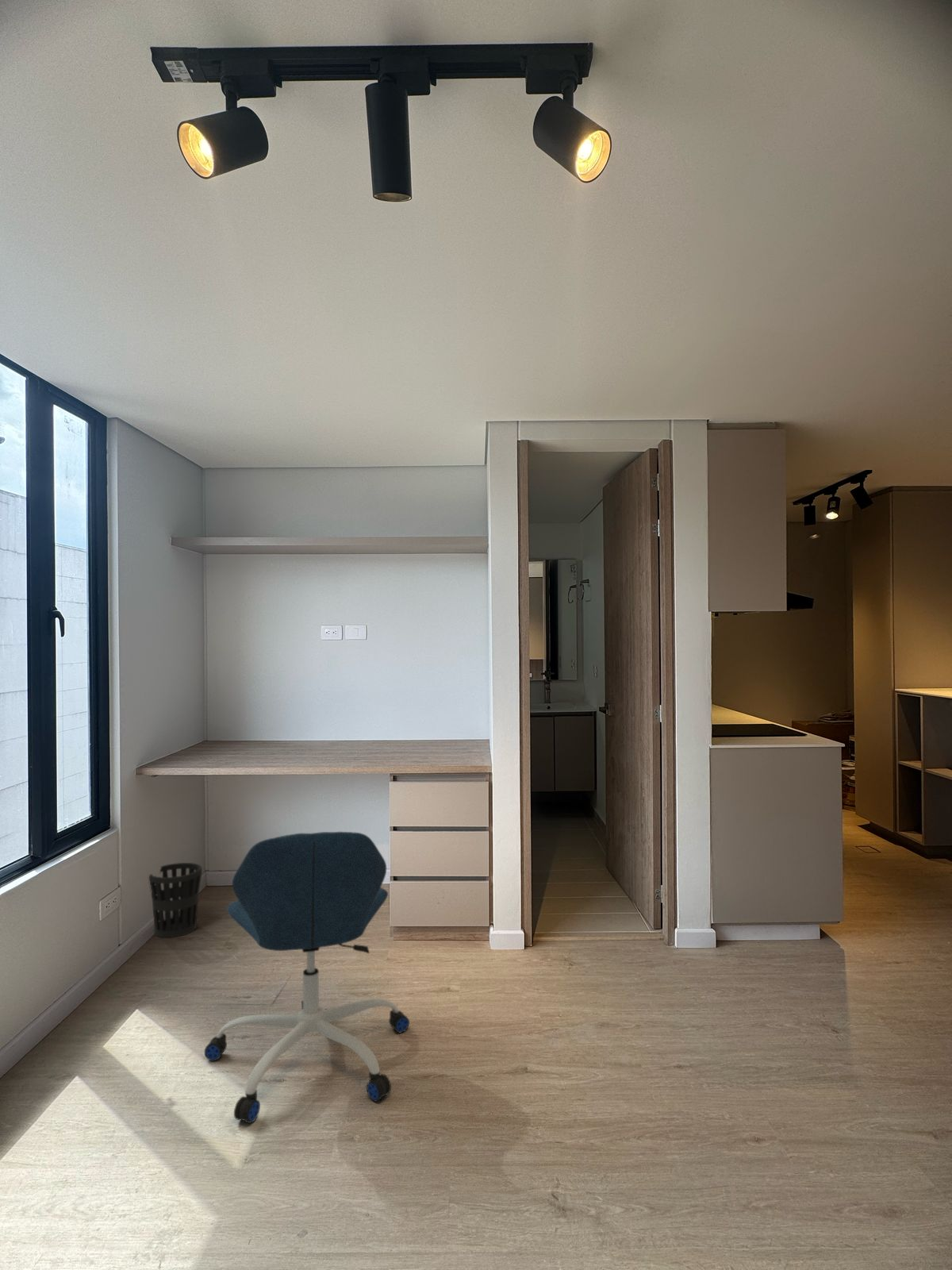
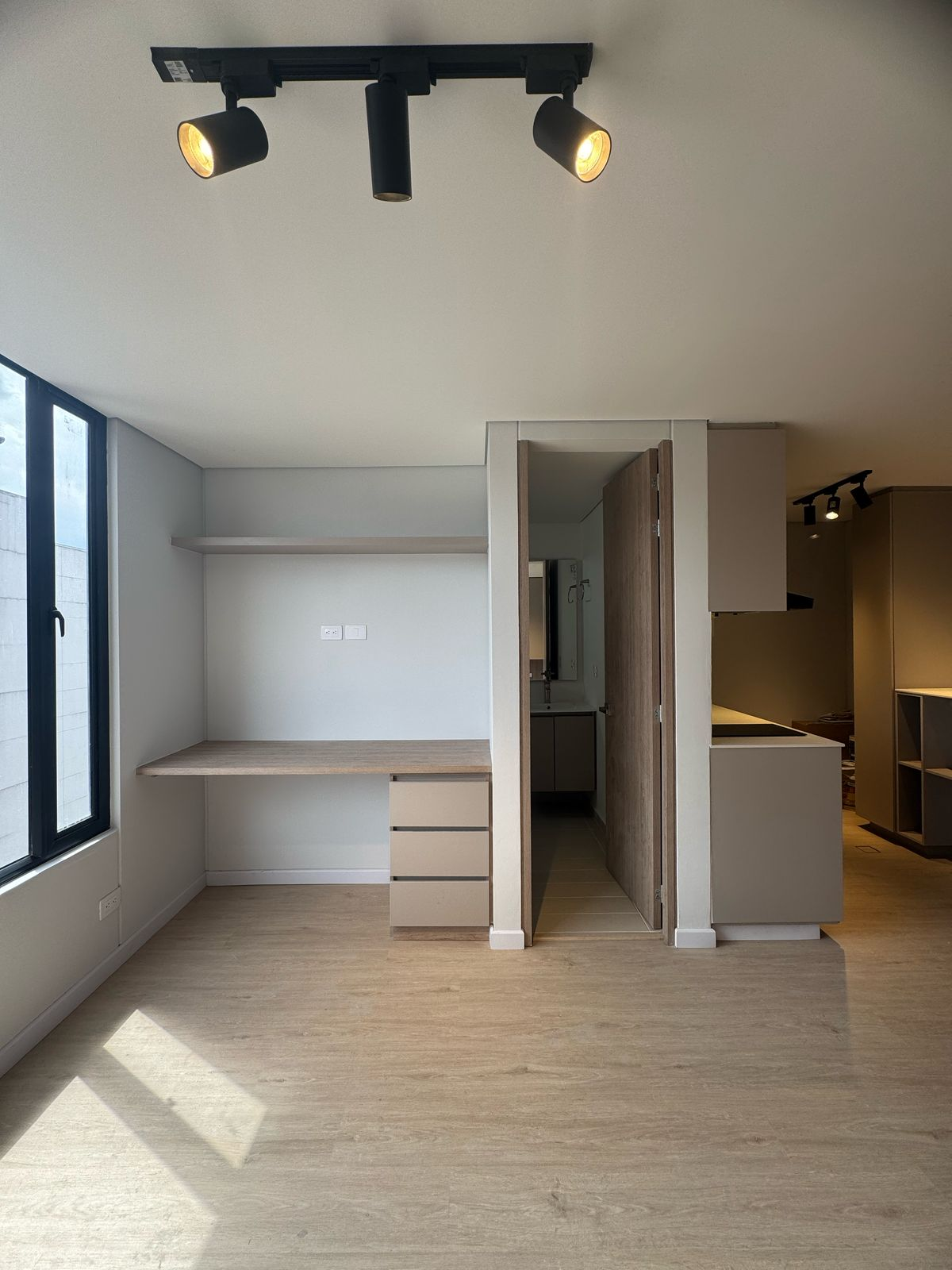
- office chair [204,831,410,1124]
- wastebasket [148,862,203,938]
